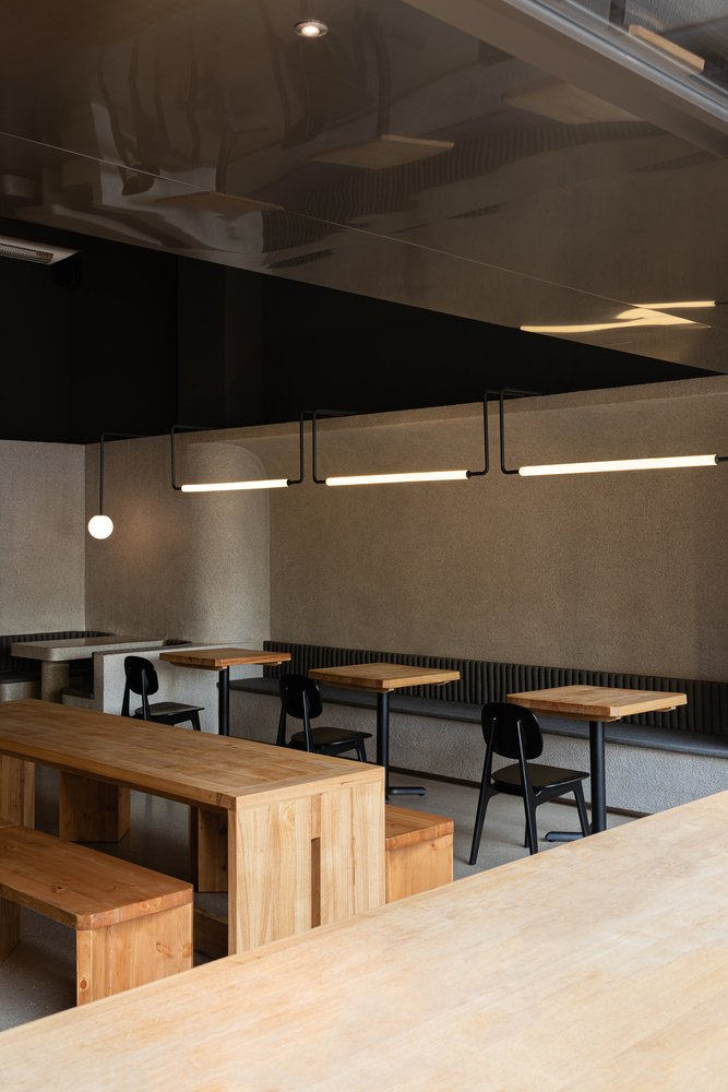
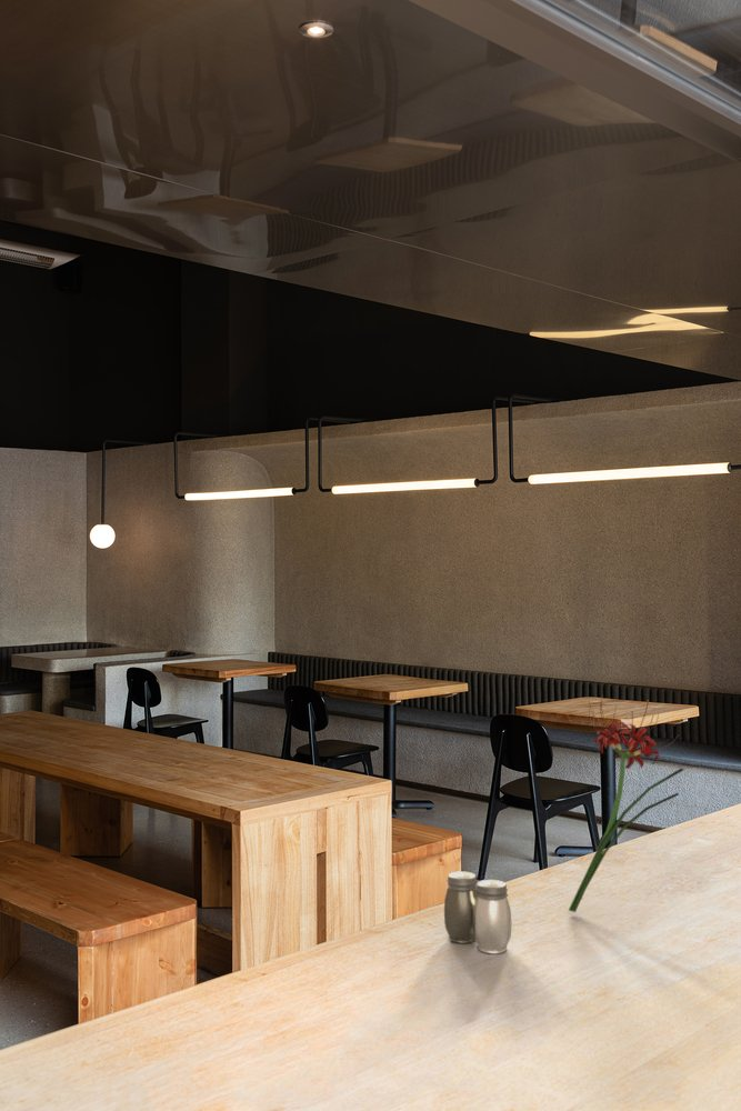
+ flower [568,694,684,913]
+ salt and pepper shaker [443,870,513,954]
